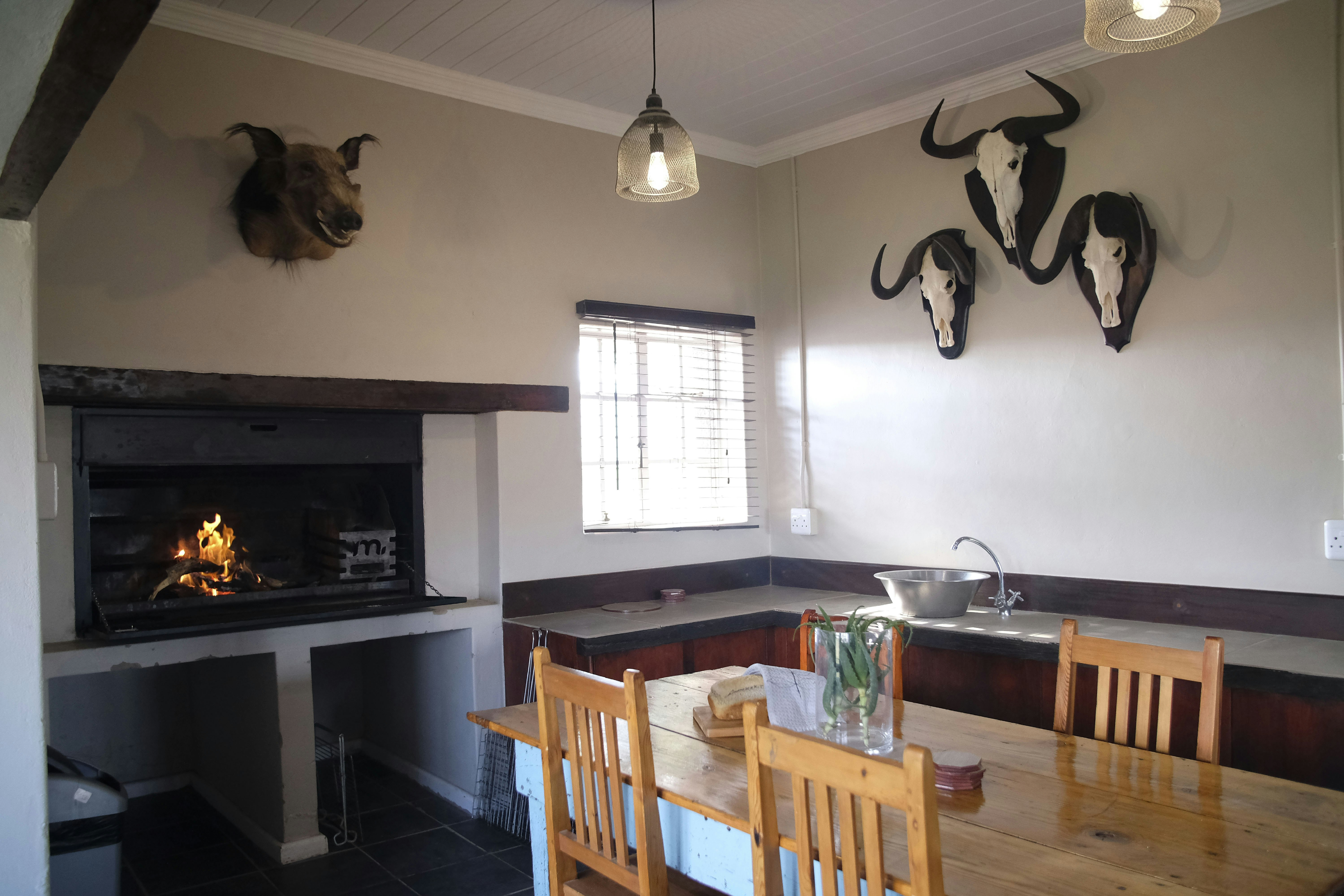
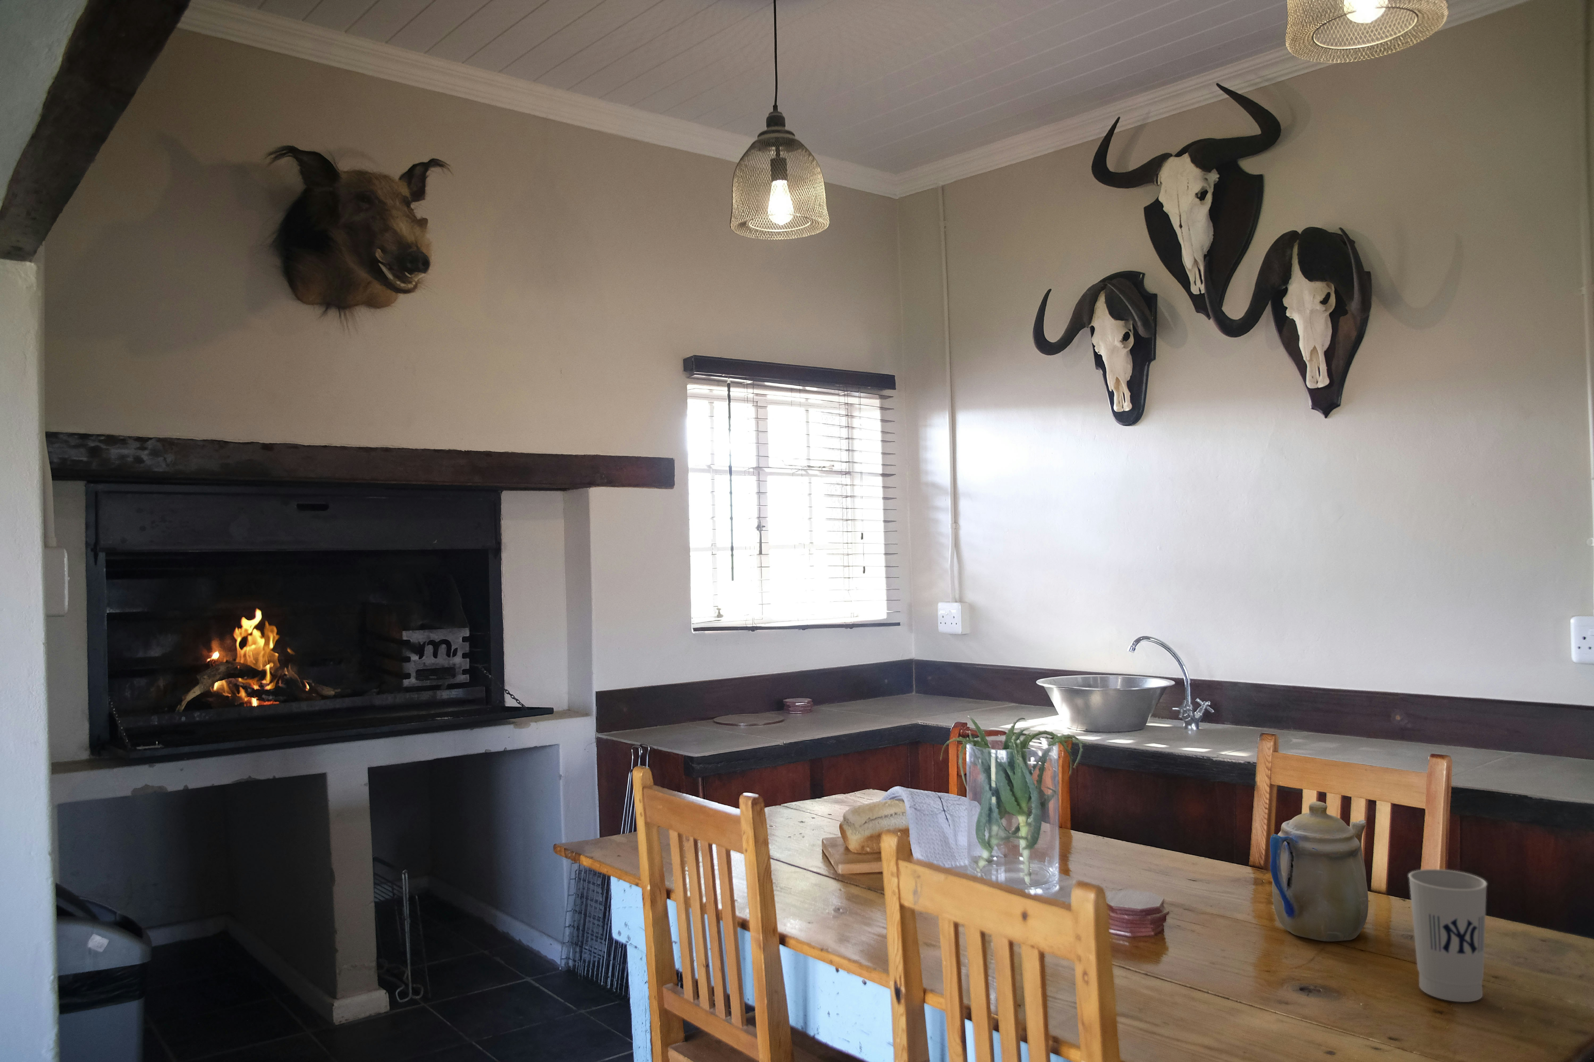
+ teapot [1270,801,1369,942]
+ cup [1408,869,1487,1003]
